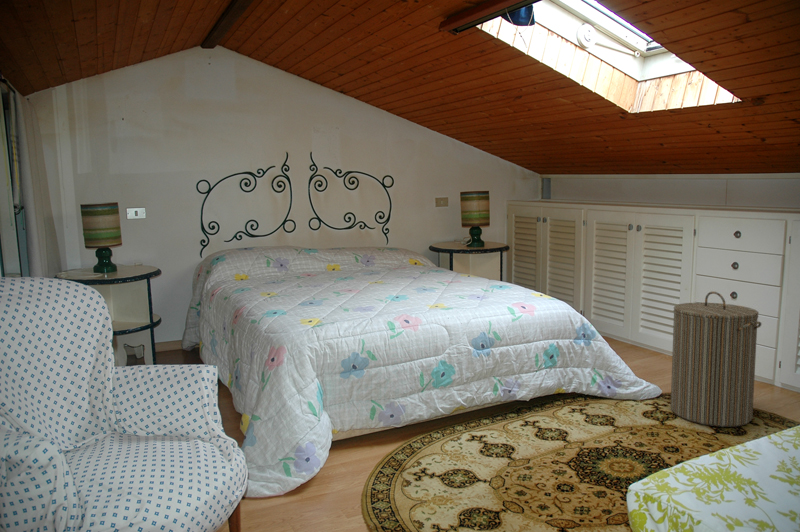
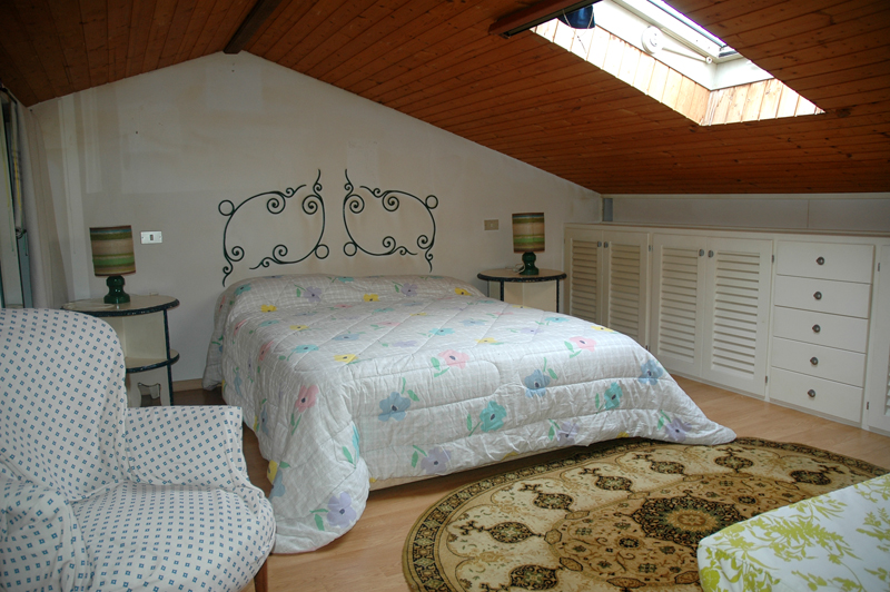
- laundry hamper [670,291,762,428]
